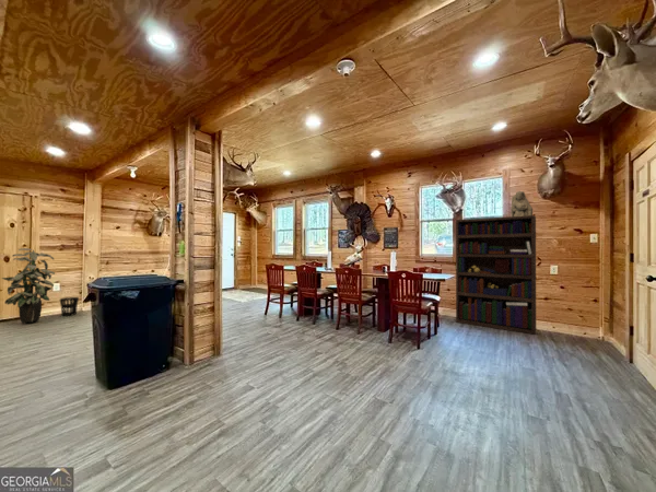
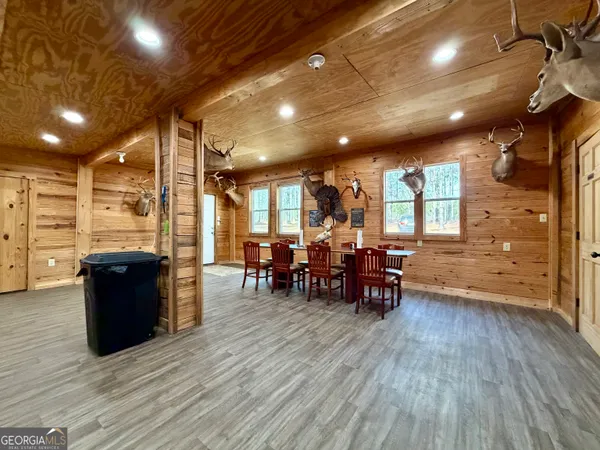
- bookcase [455,214,537,336]
- wastebasket [59,296,80,317]
- indoor plant [1,247,56,325]
- sculpture bust [509,190,534,216]
